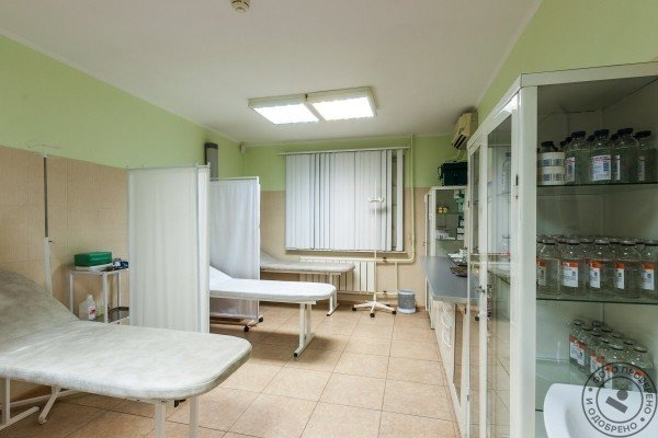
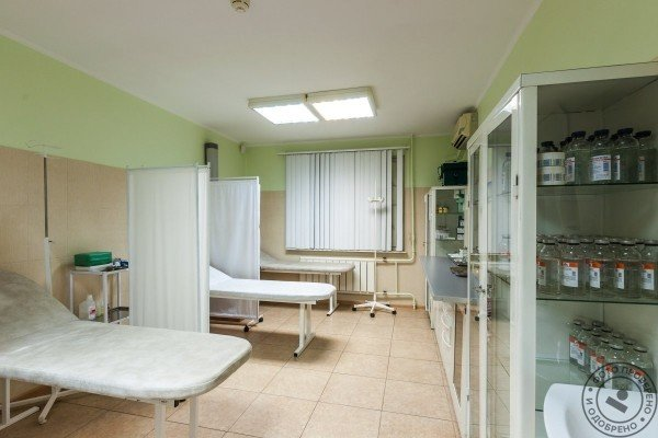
- wastebasket [396,287,417,314]
